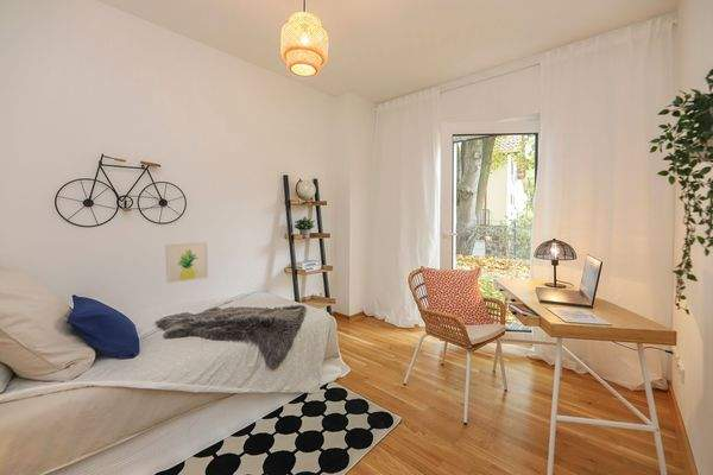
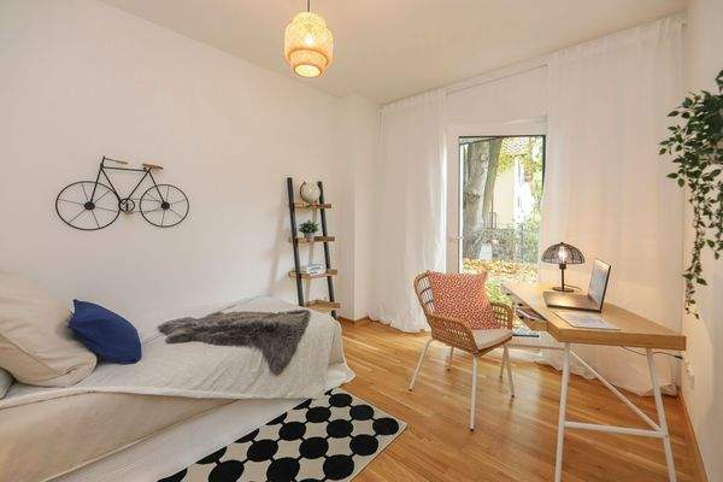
- wall art [164,241,209,285]
